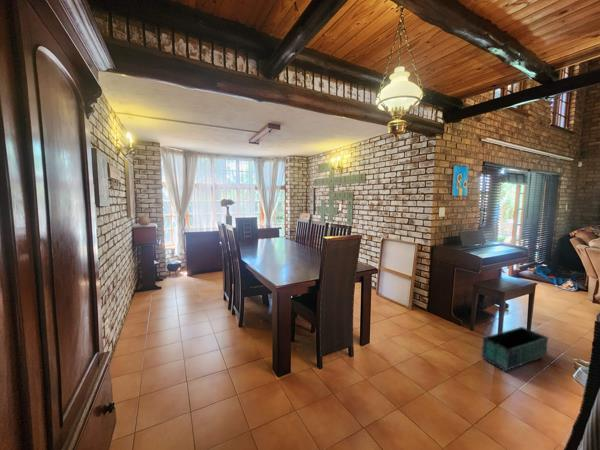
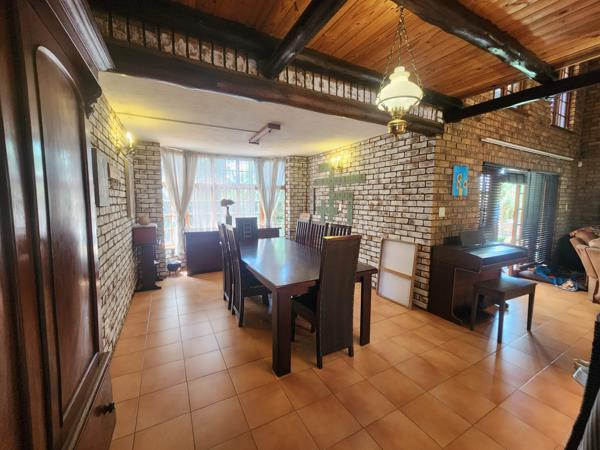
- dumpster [480,326,550,374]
